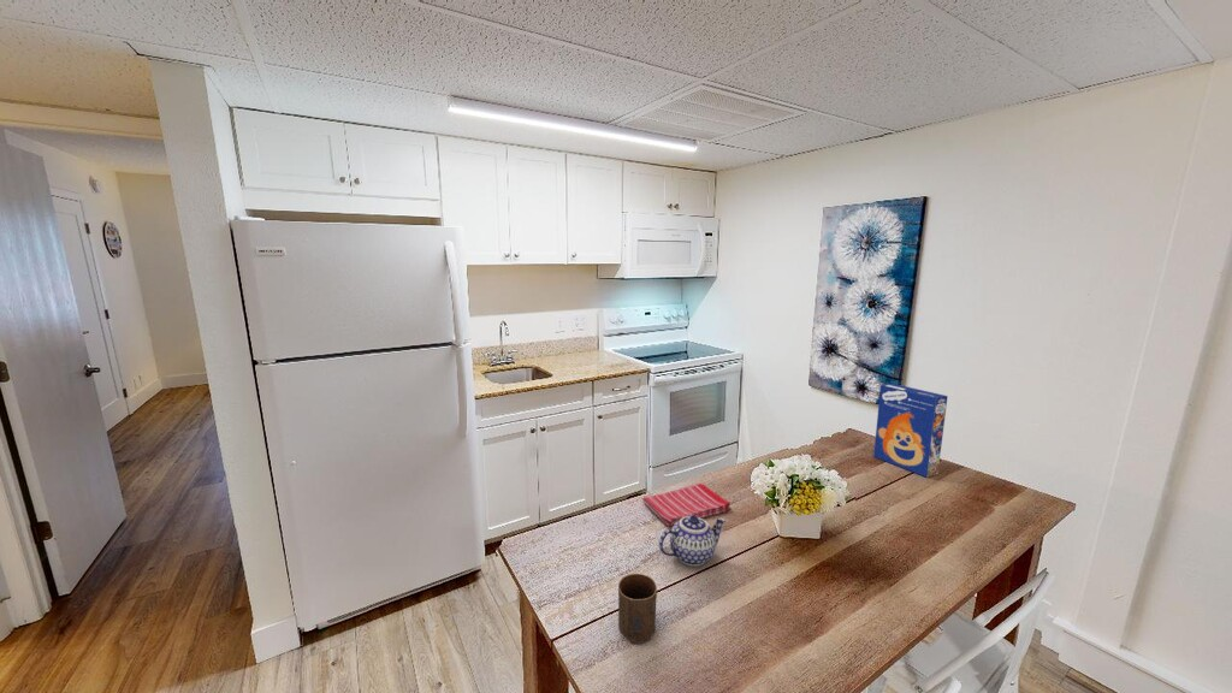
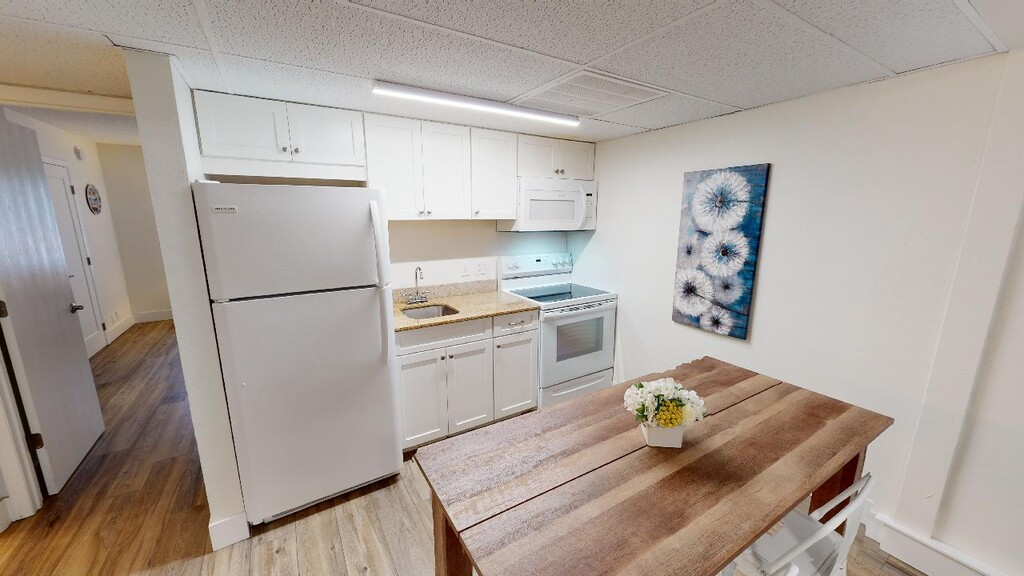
- cereal box [872,383,949,479]
- teapot [658,515,727,567]
- cup [617,573,658,645]
- dish towel [641,482,732,528]
